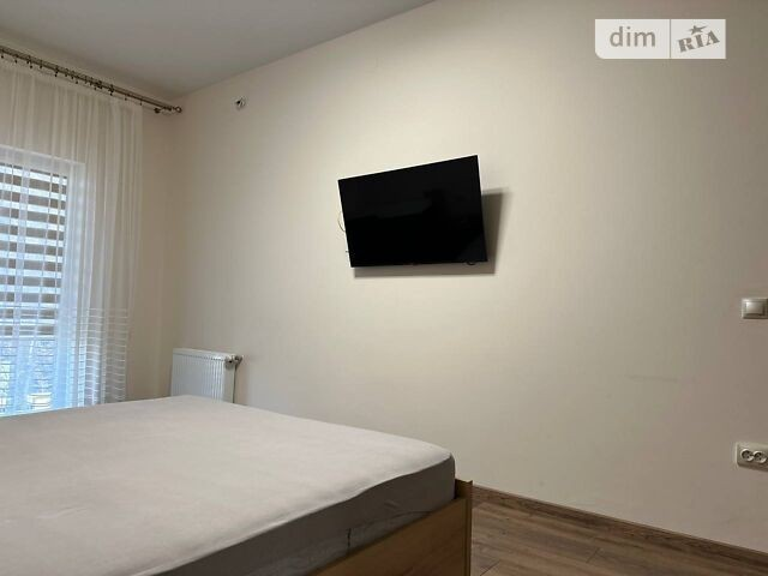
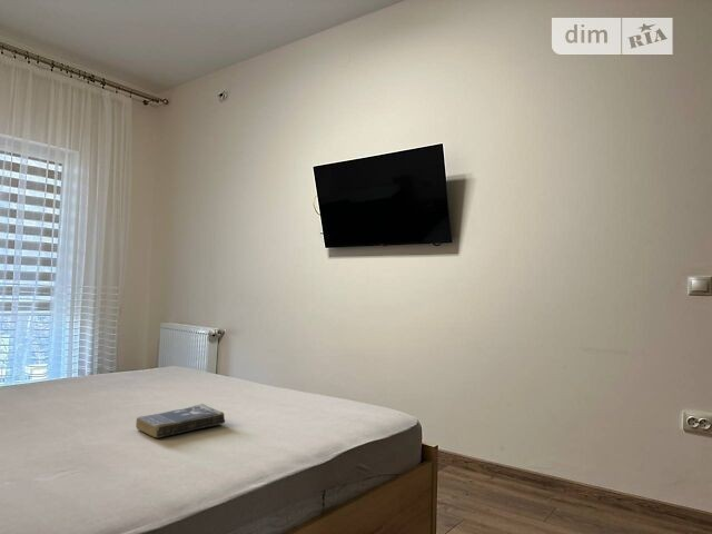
+ book [135,403,226,438]
